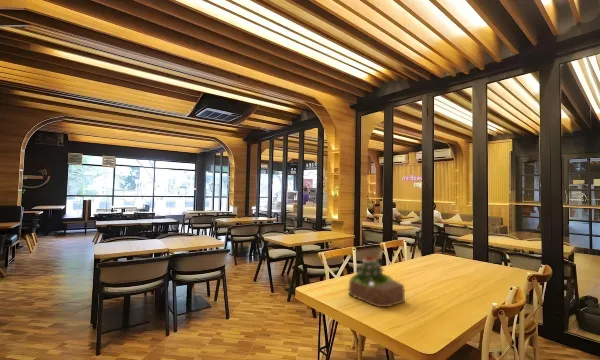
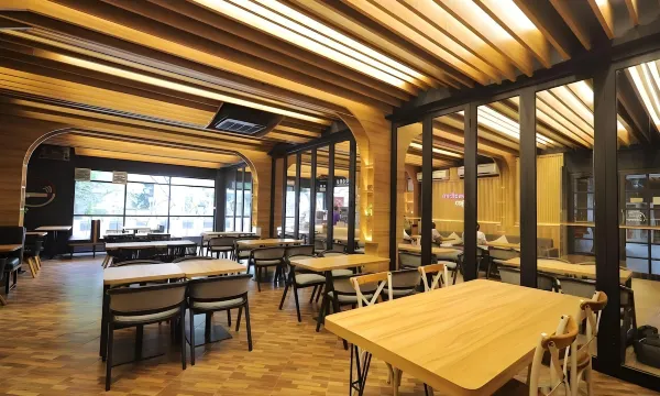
- succulent plant [348,256,406,308]
